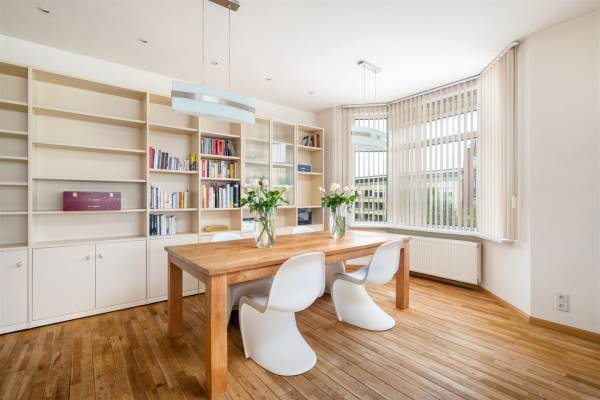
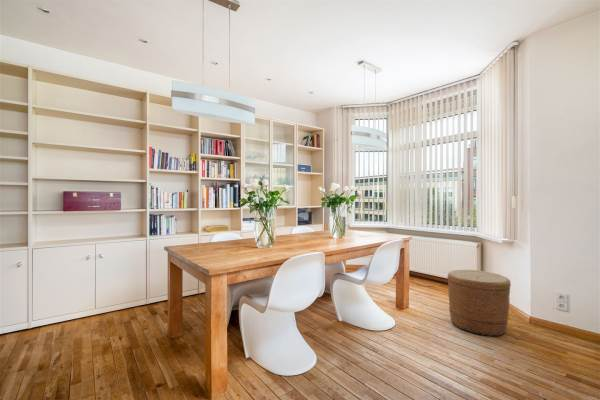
+ basket [446,269,512,337]
